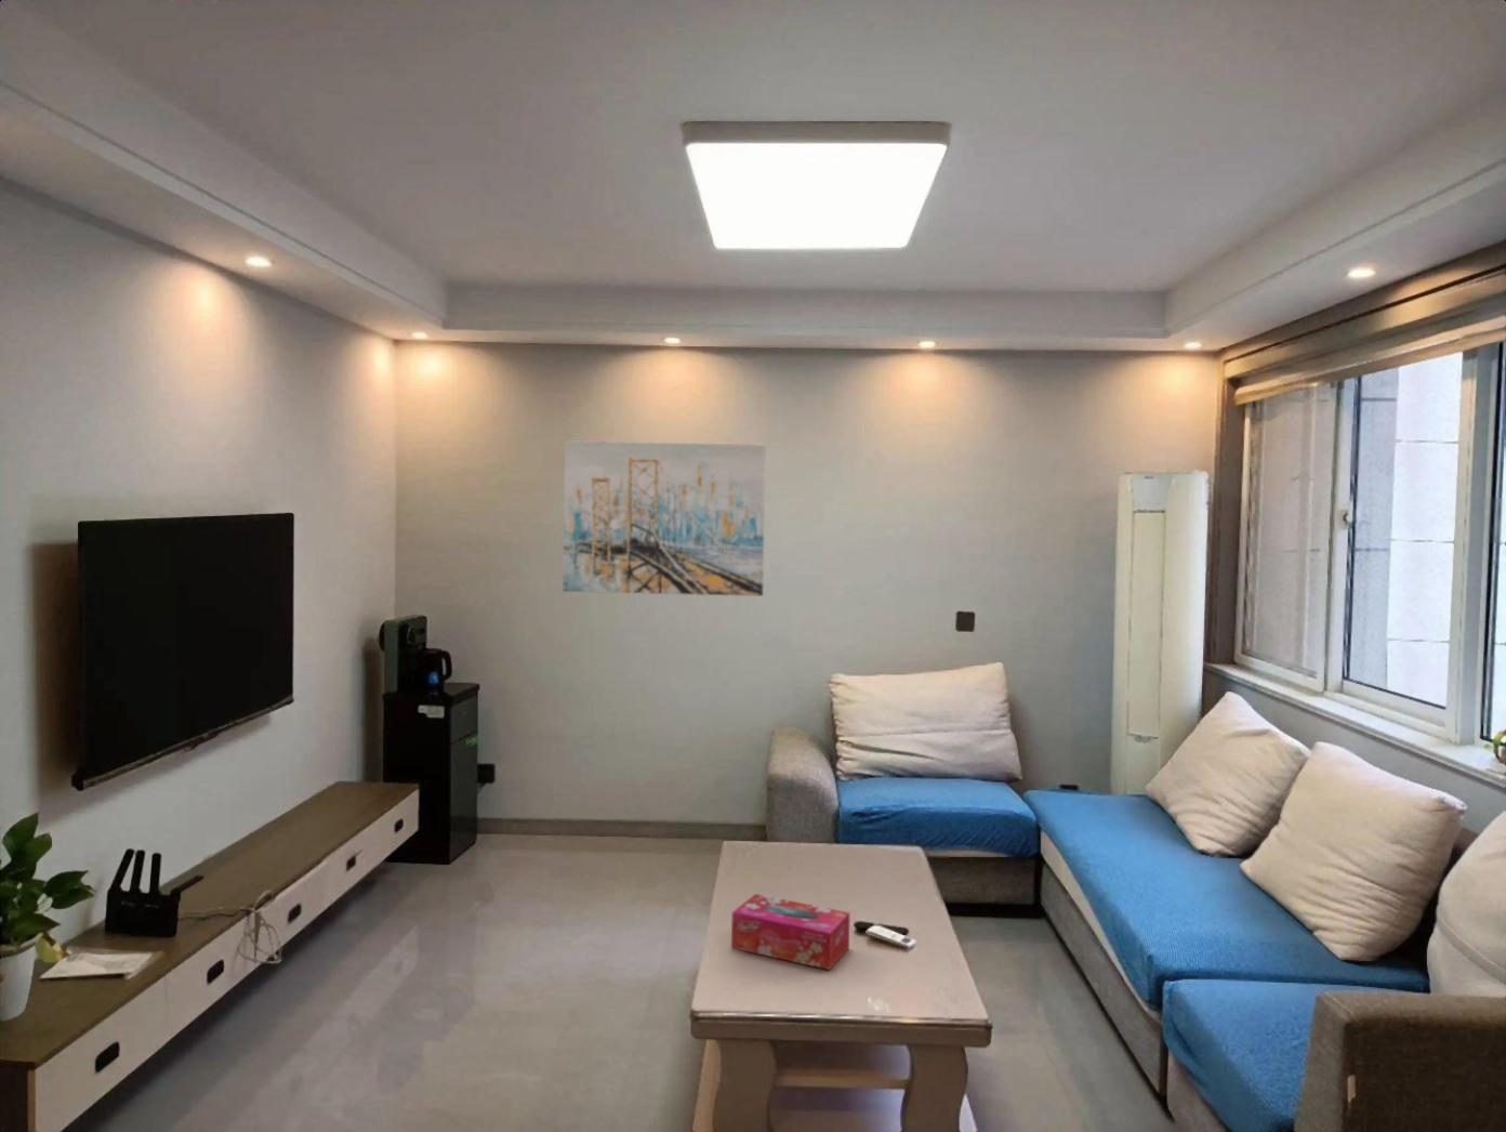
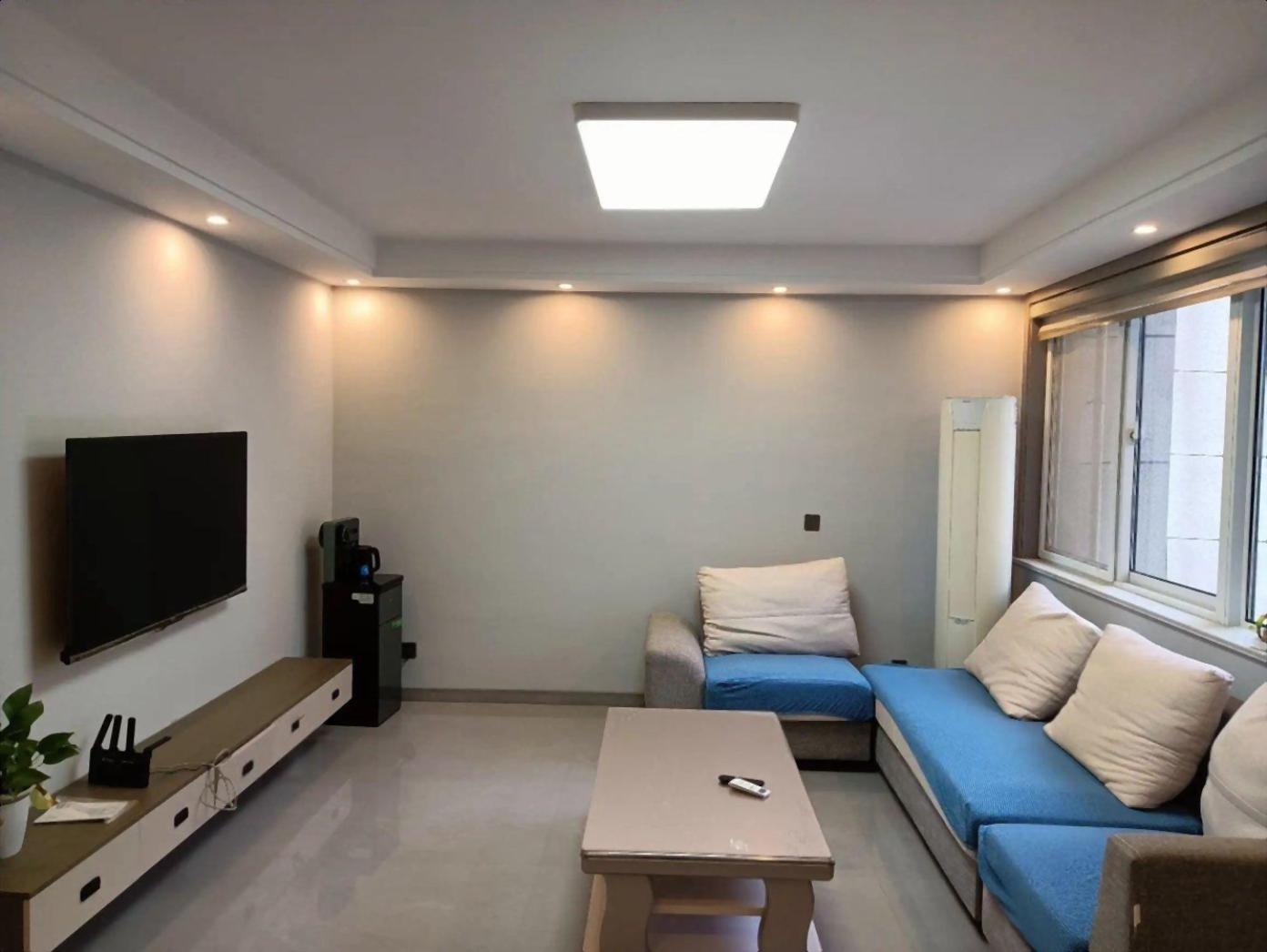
- wall art [561,440,767,597]
- tissue box [730,893,851,970]
